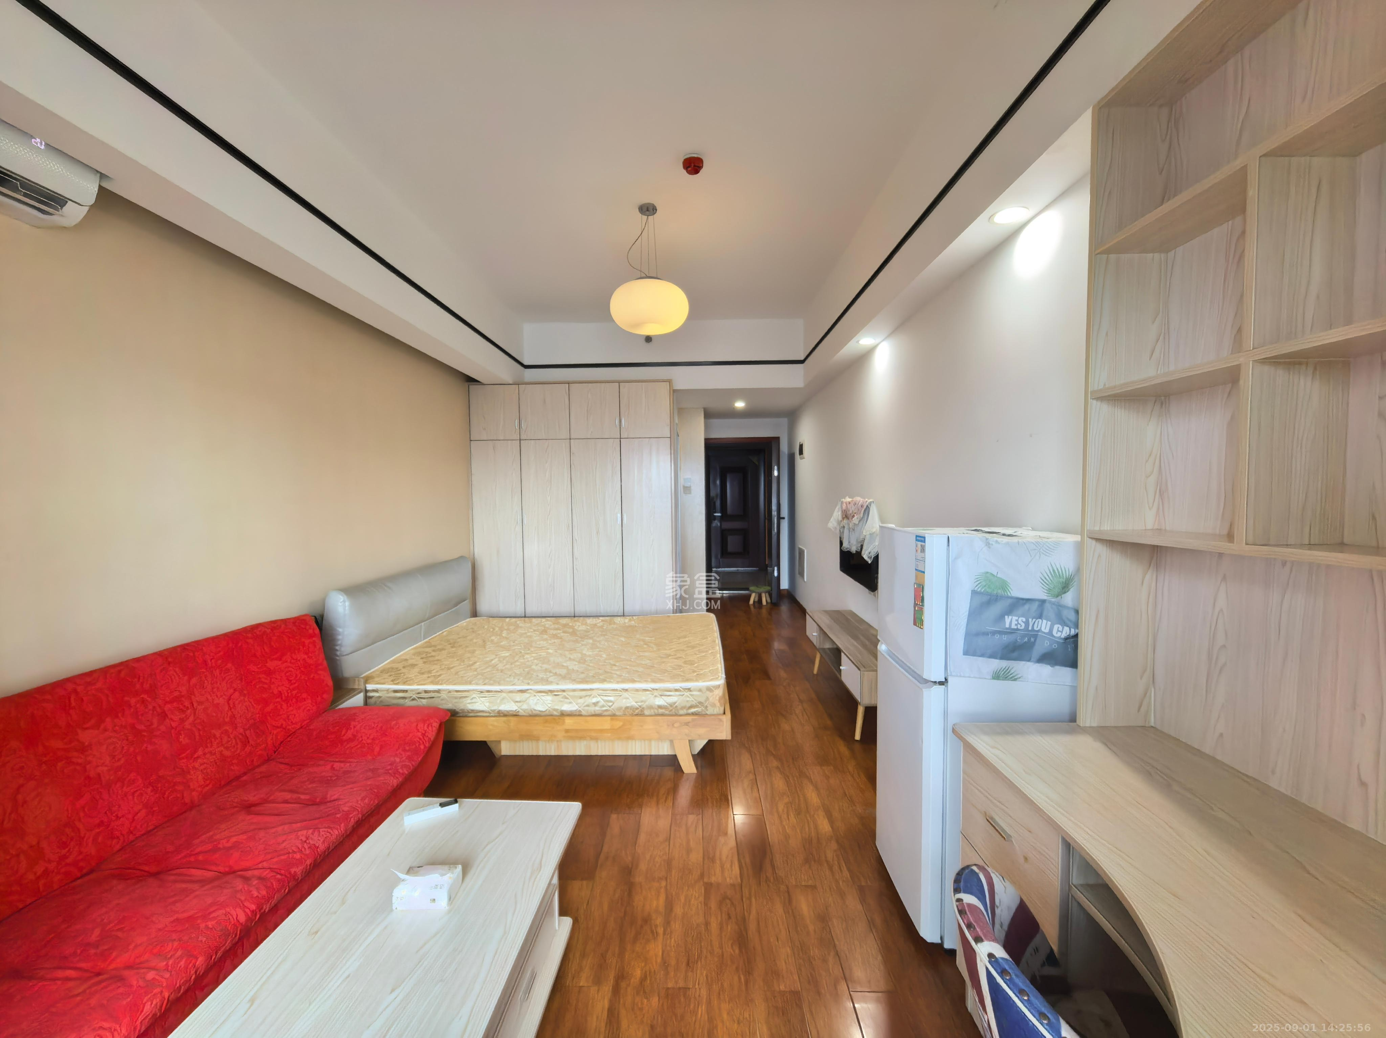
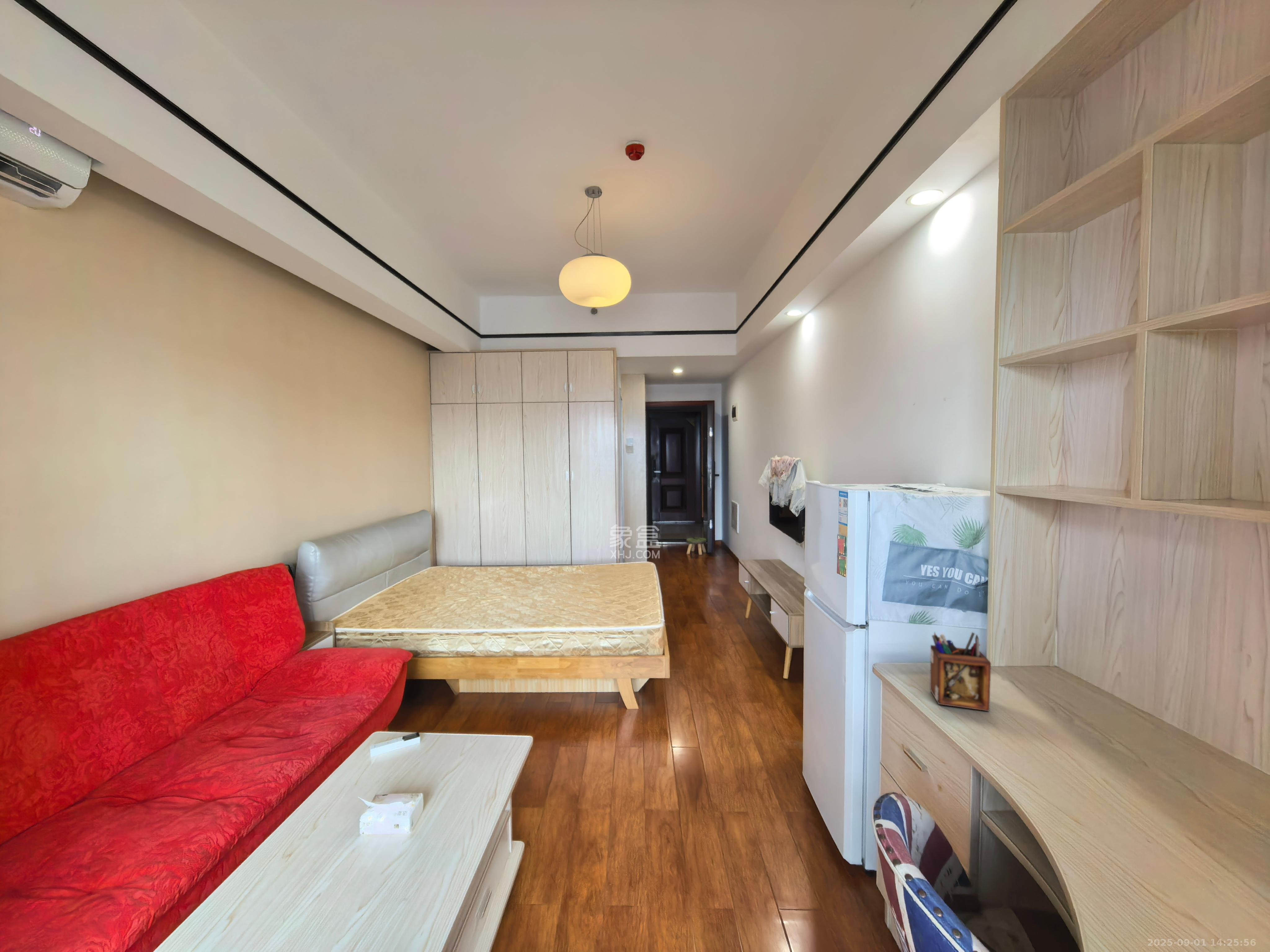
+ desk organizer [930,632,991,712]
